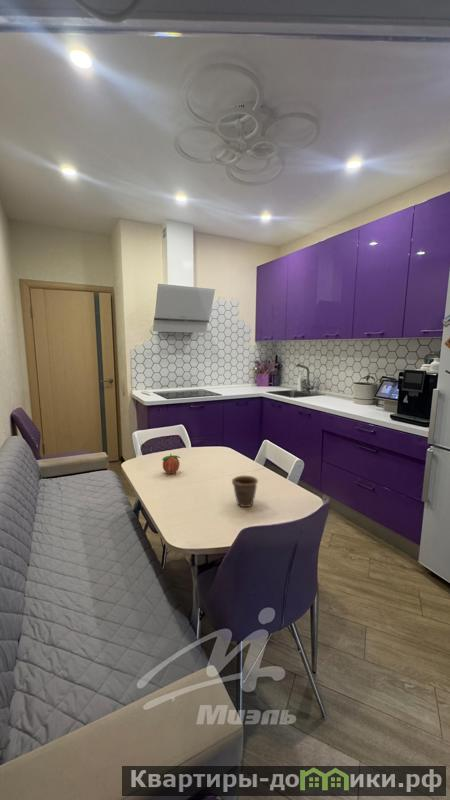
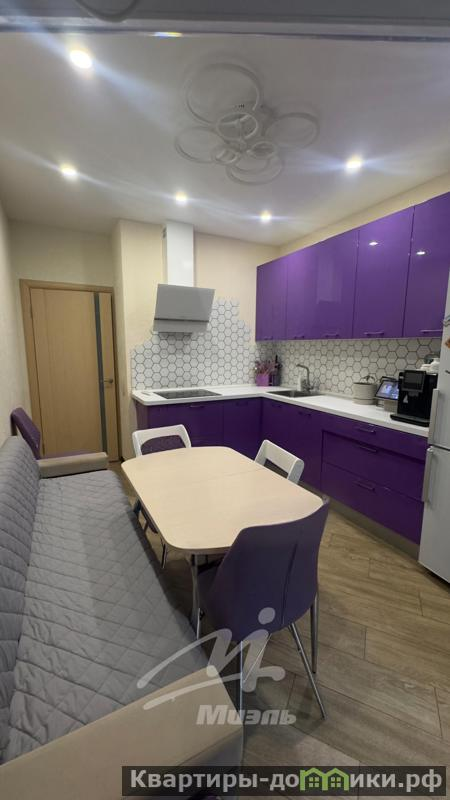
- mug [231,475,259,508]
- fruit [161,453,181,474]
